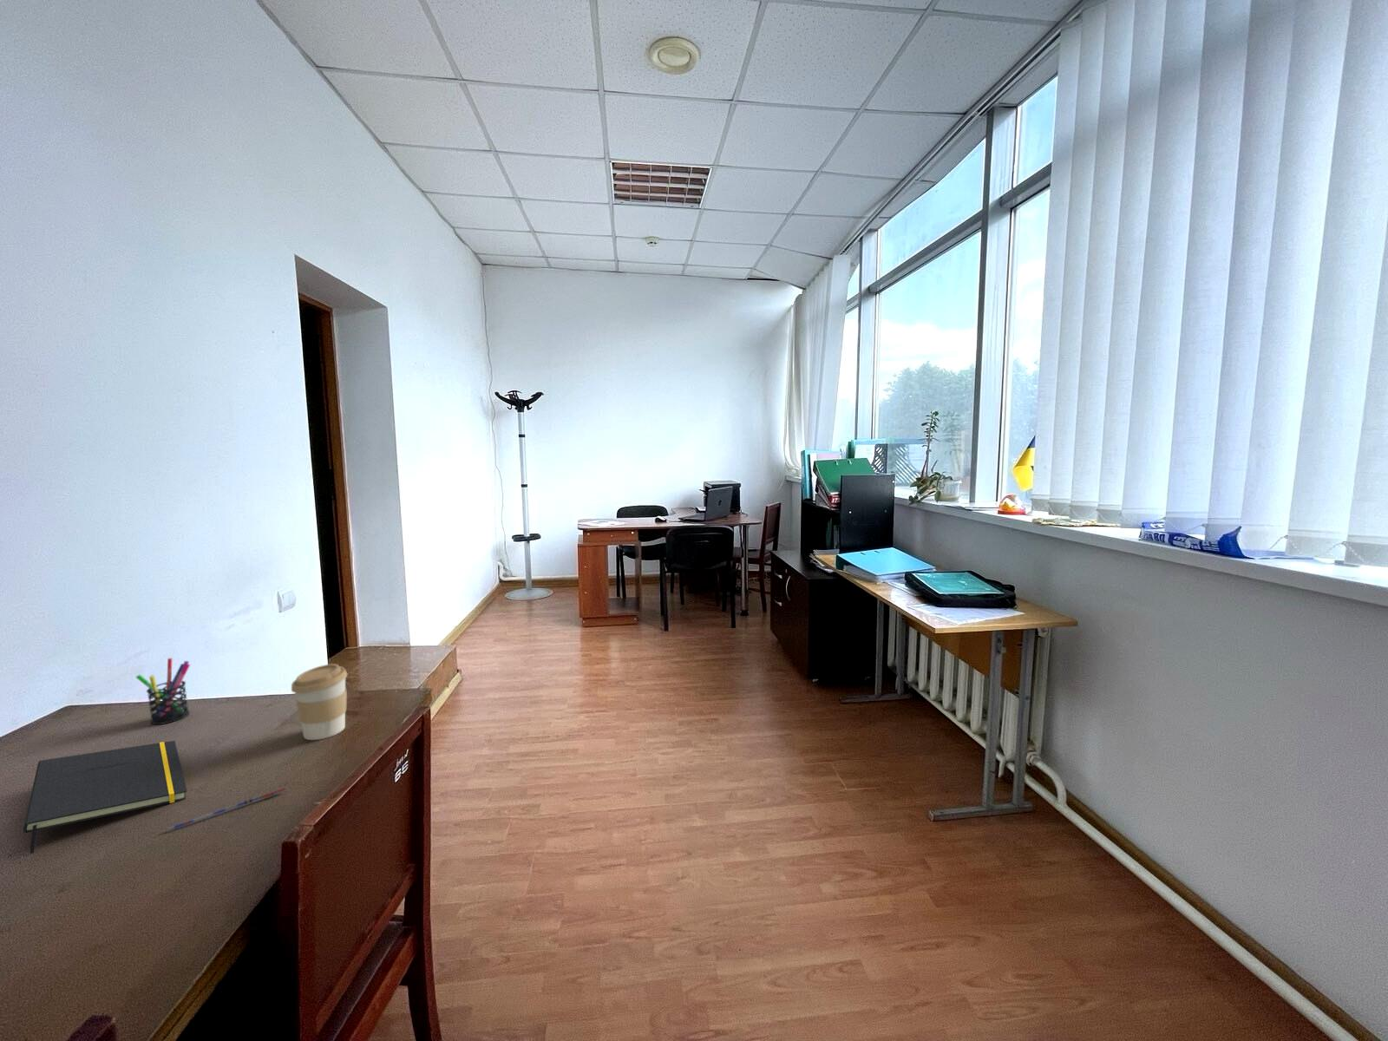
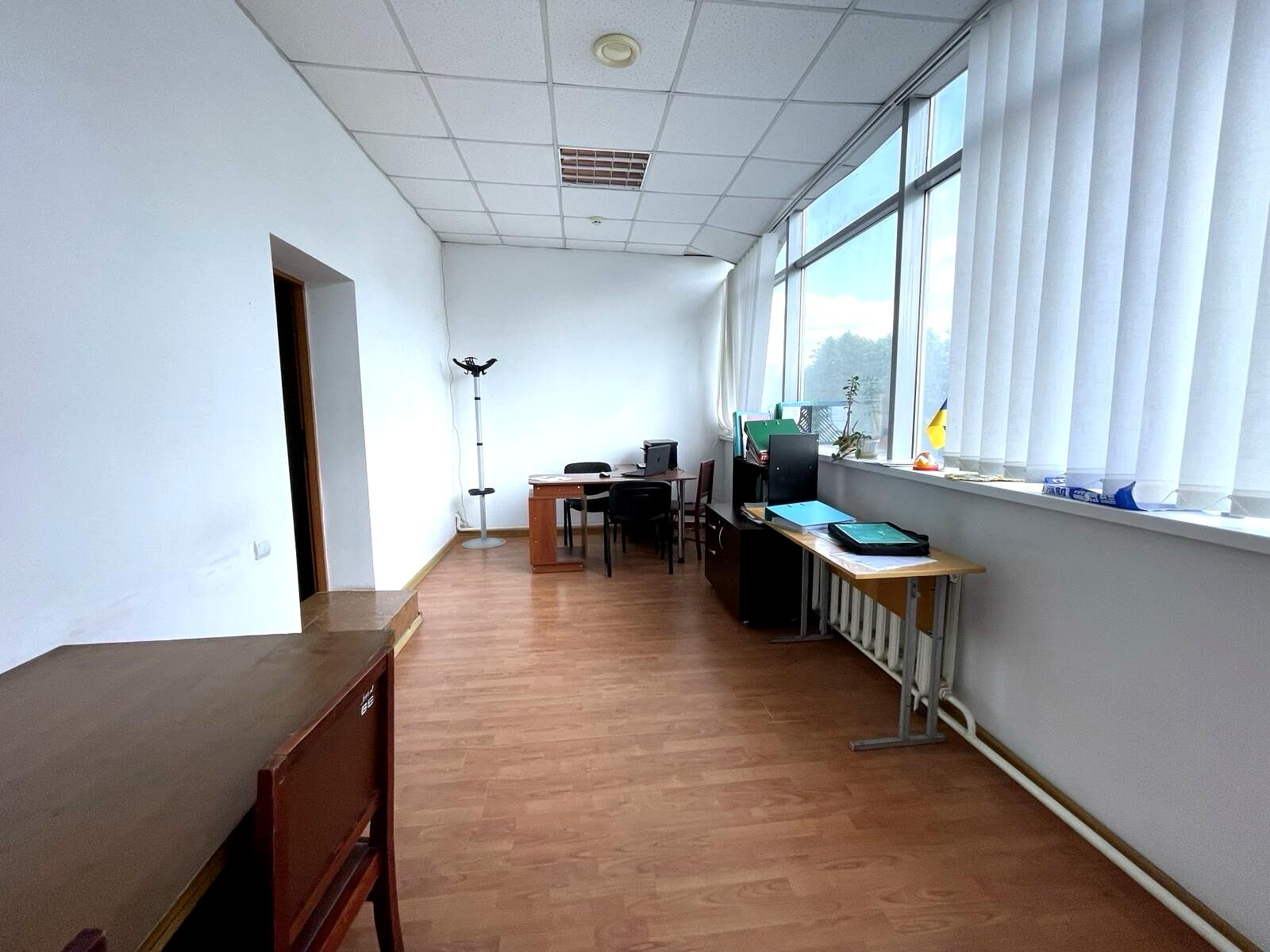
- pen [166,786,287,833]
- notepad [23,740,187,854]
- pen holder [134,657,191,725]
- coffee cup [291,663,348,741]
